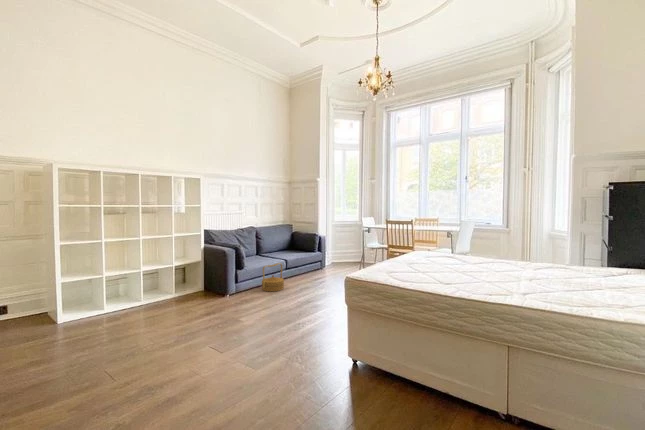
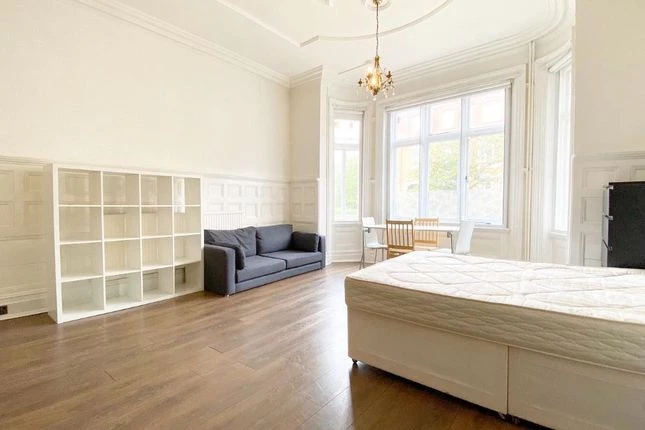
- basket [260,262,285,292]
